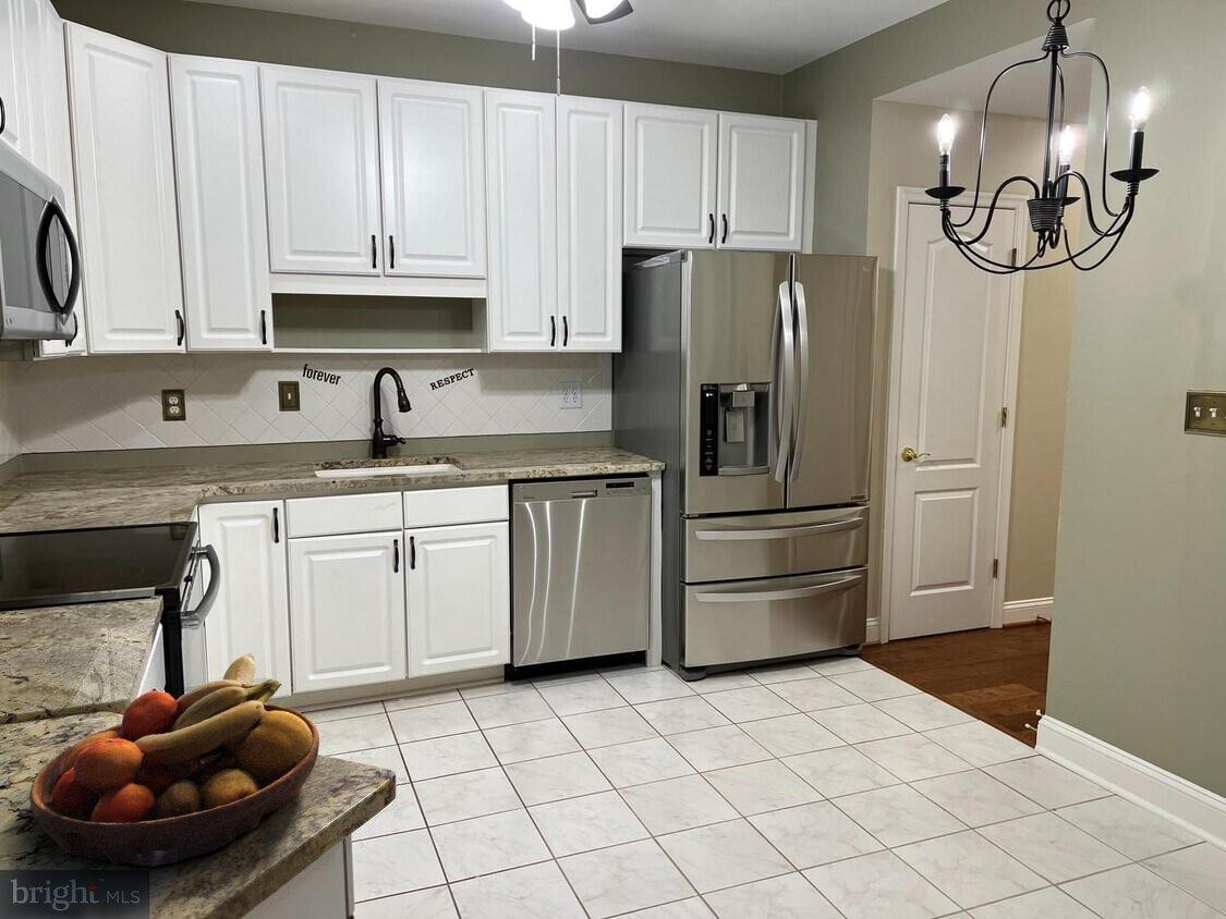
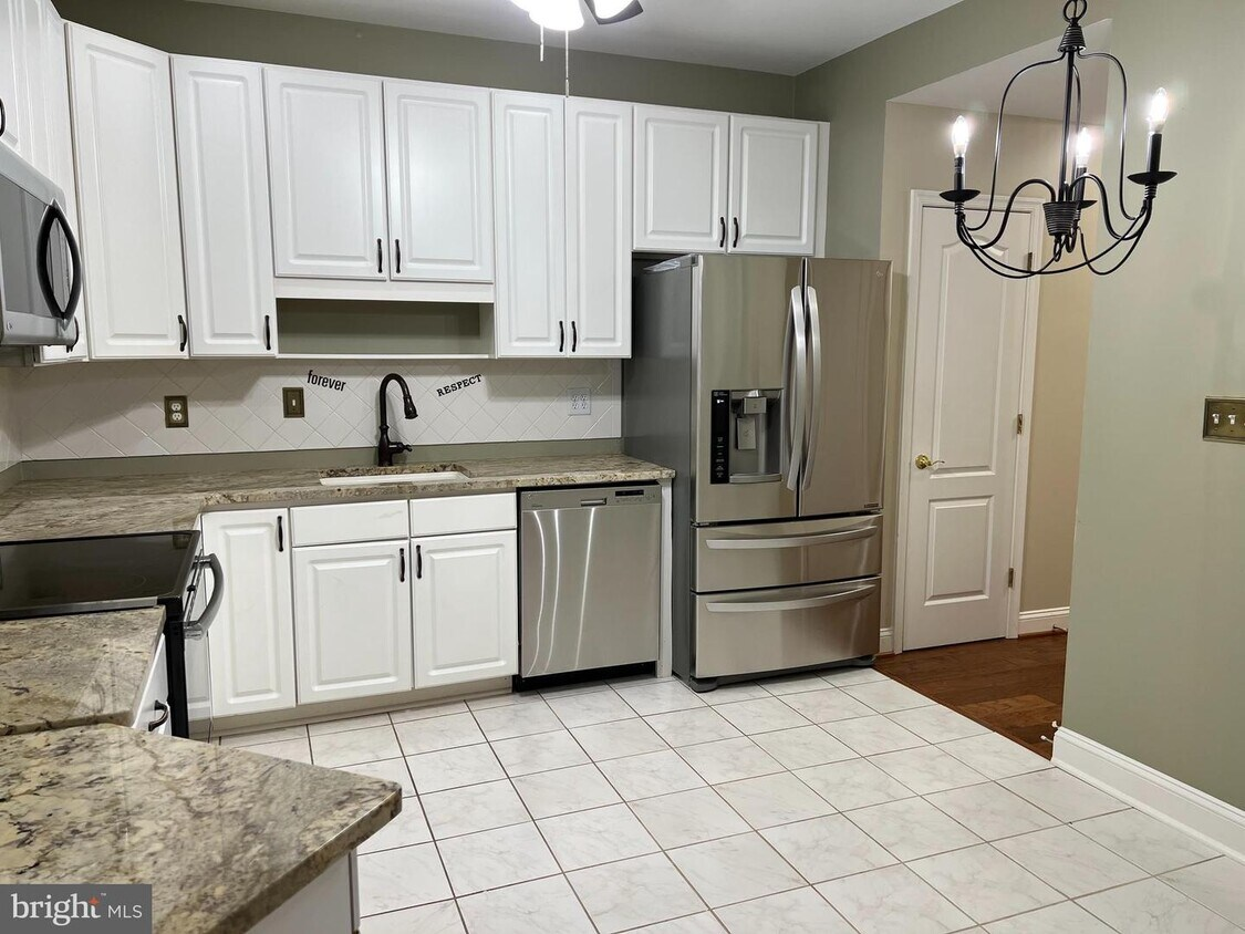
- fruit bowl [28,652,320,868]
